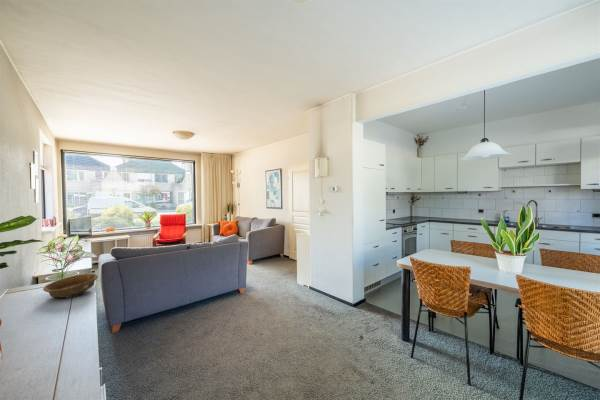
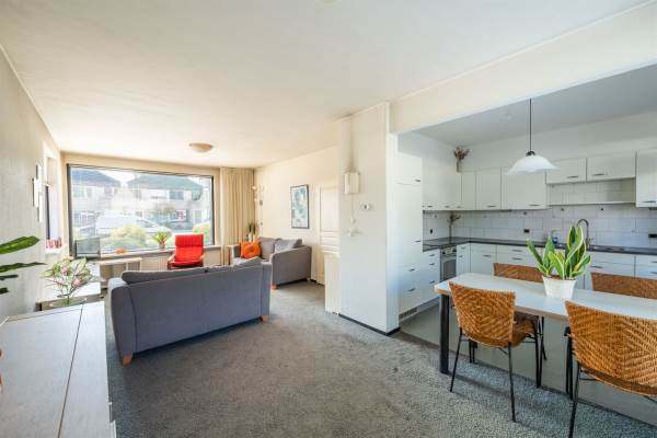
- decorative bowl [42,273,99,299]
